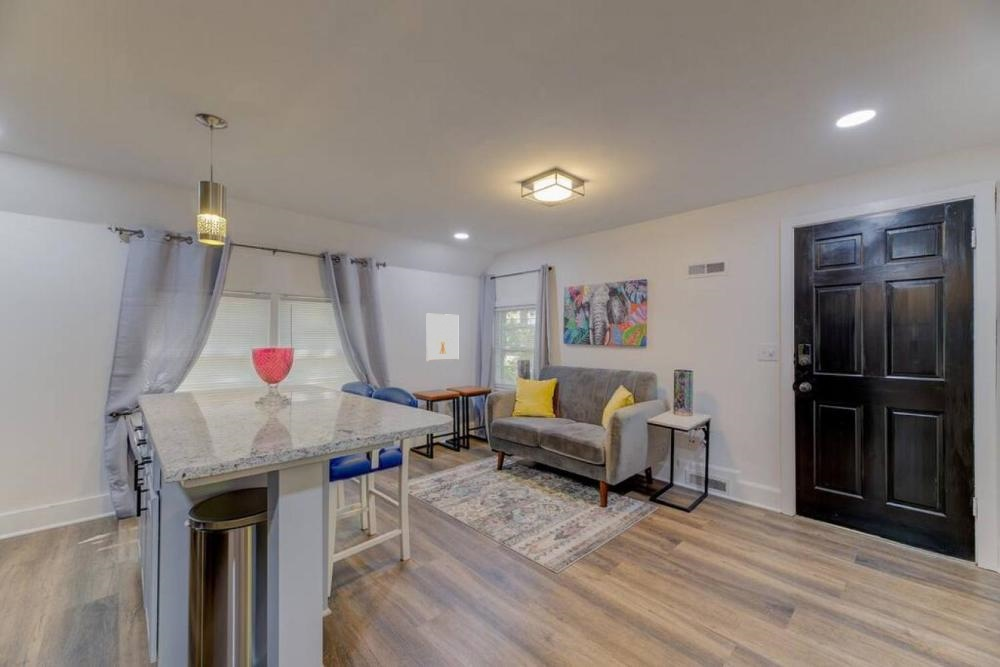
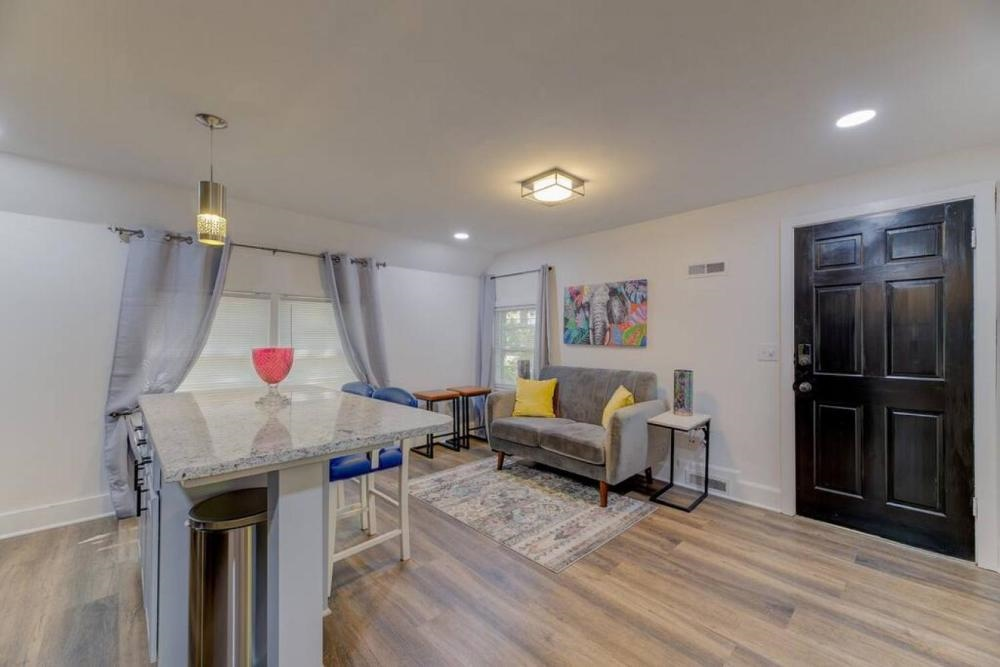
- picture frame [426,313,459,362]
